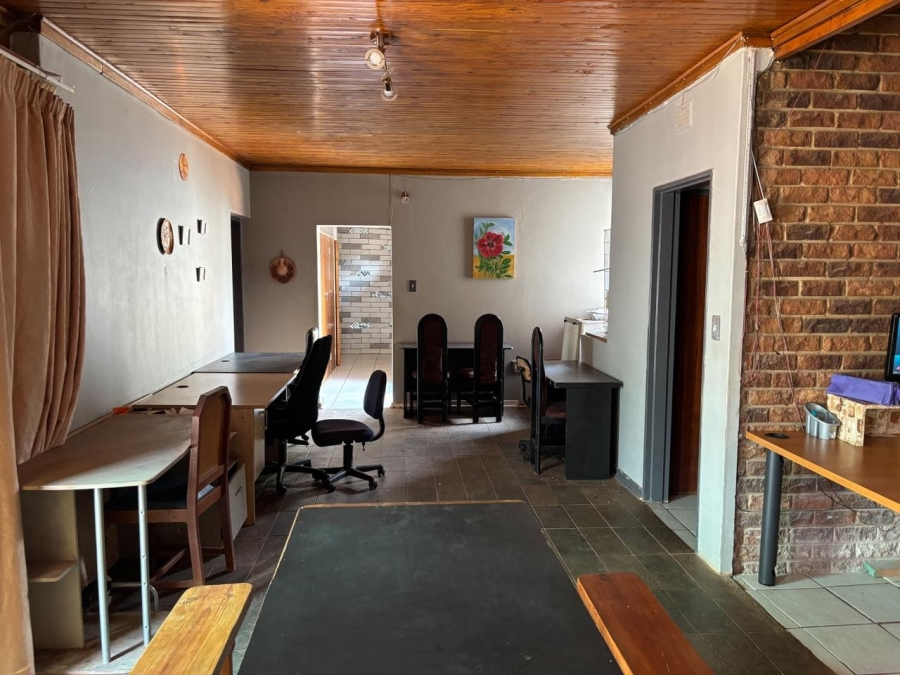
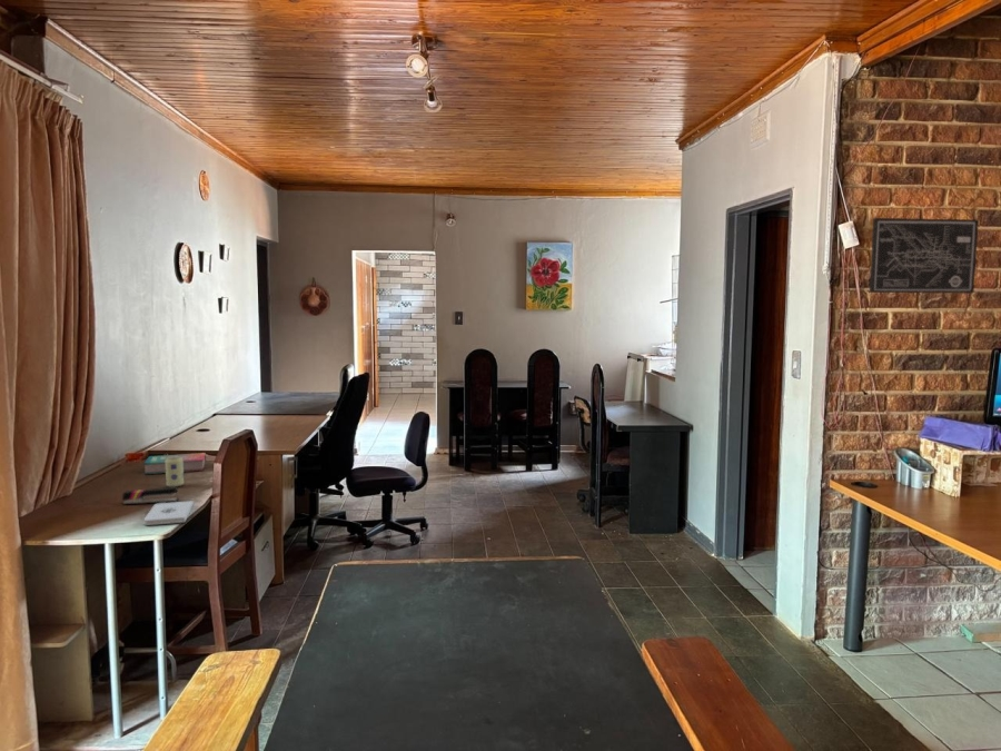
+ beverage can [165,456,185,487]
+ stapler [121,486,179,506]
+ book [142,452,207,475]
+ notepad [143,500,195,526]
+ wall art [869,217,980,295]
